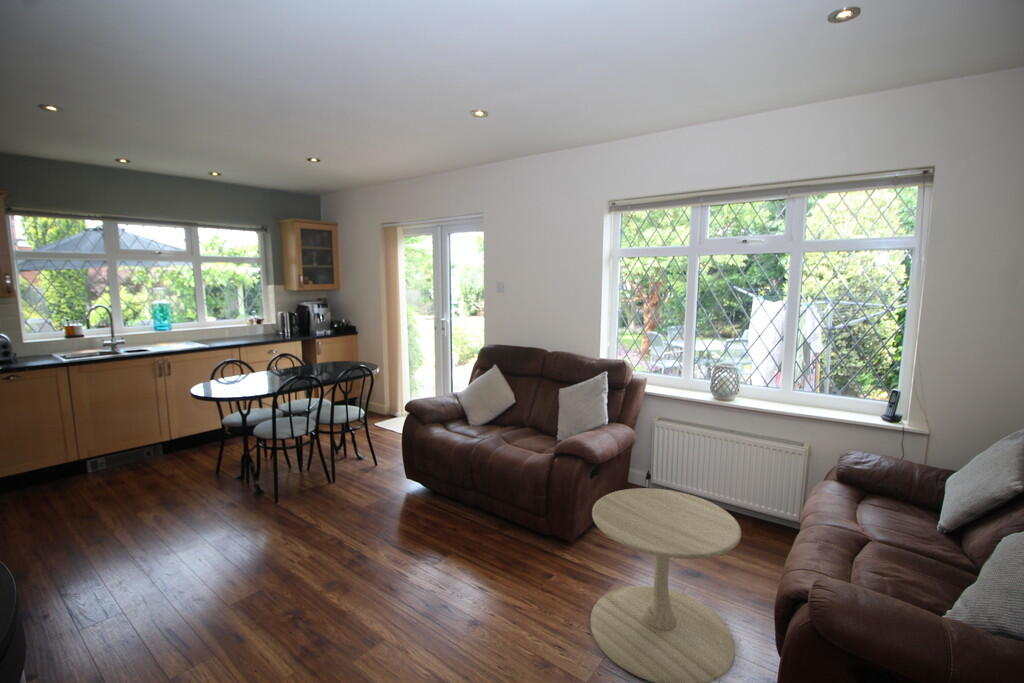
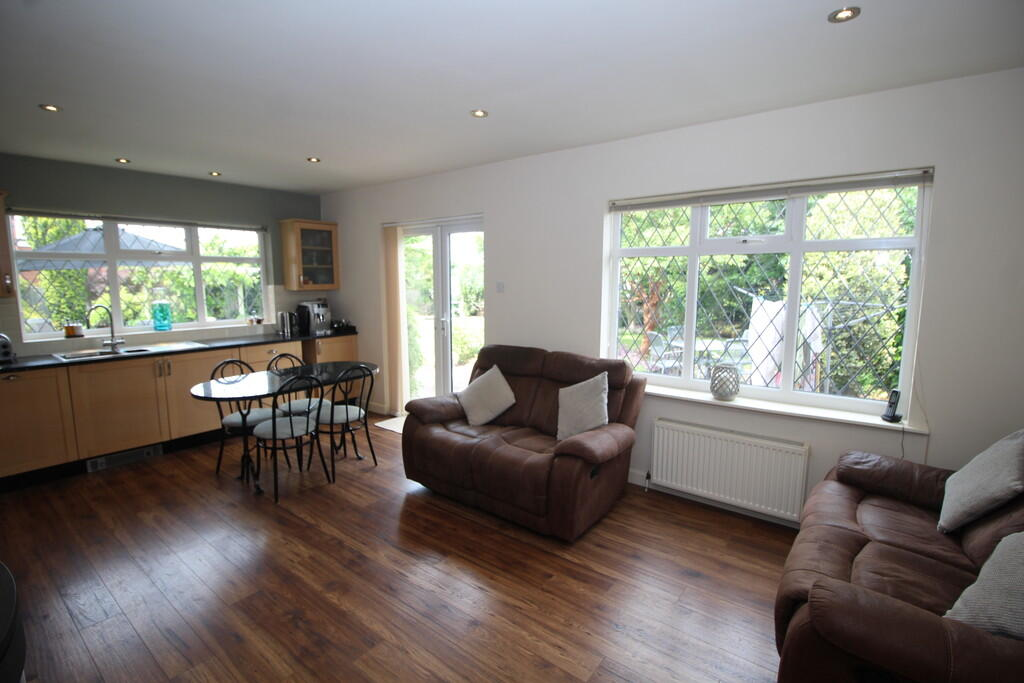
- side table [589,487,742,683]
